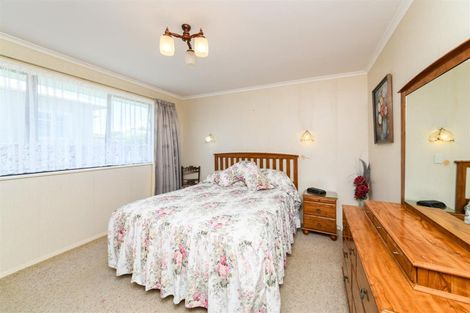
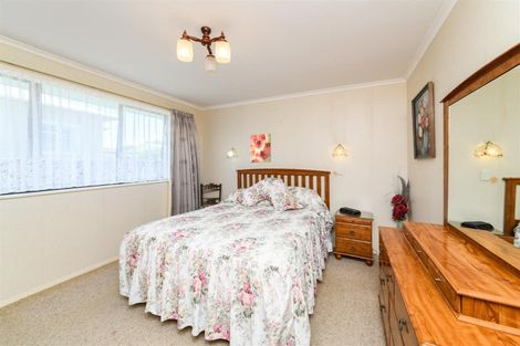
+ wall art [249,133,272,164]
